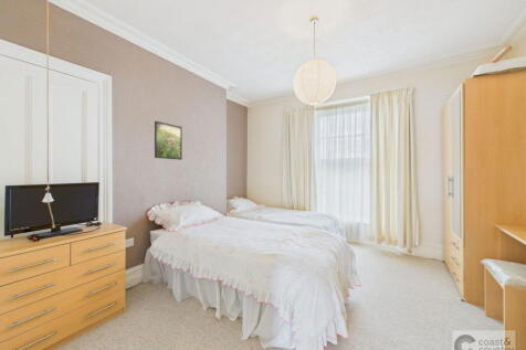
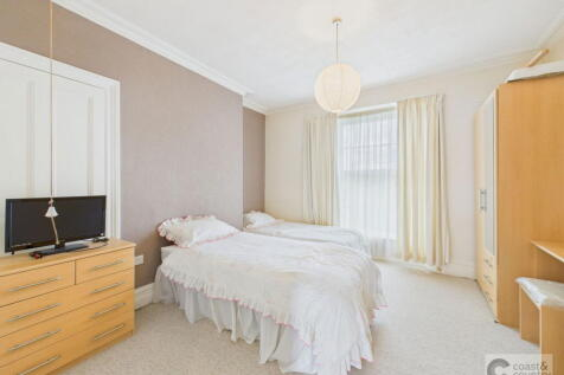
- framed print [154,120,183,161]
